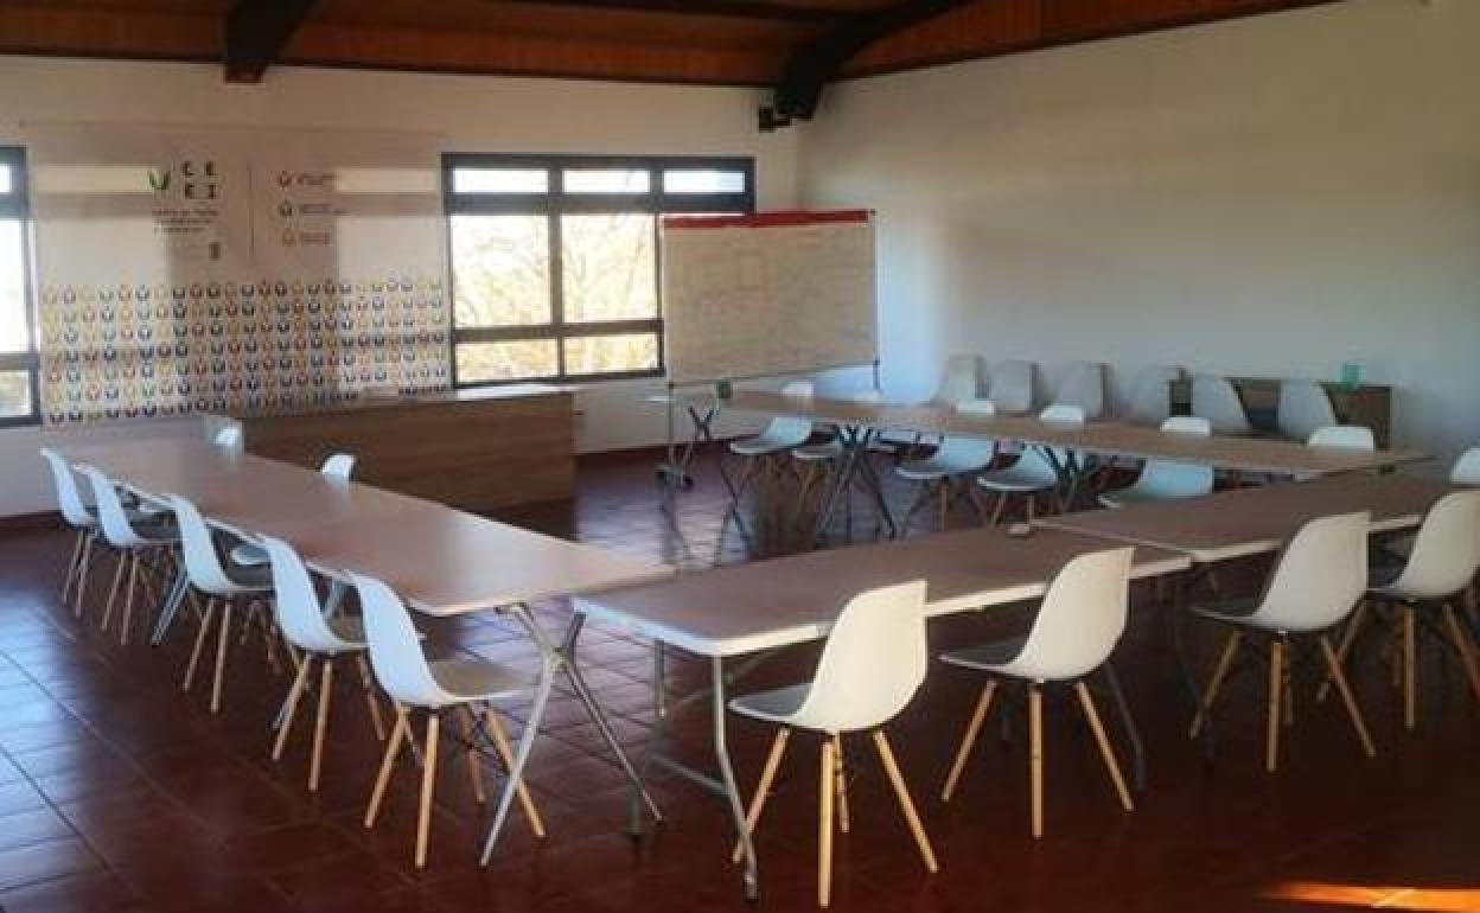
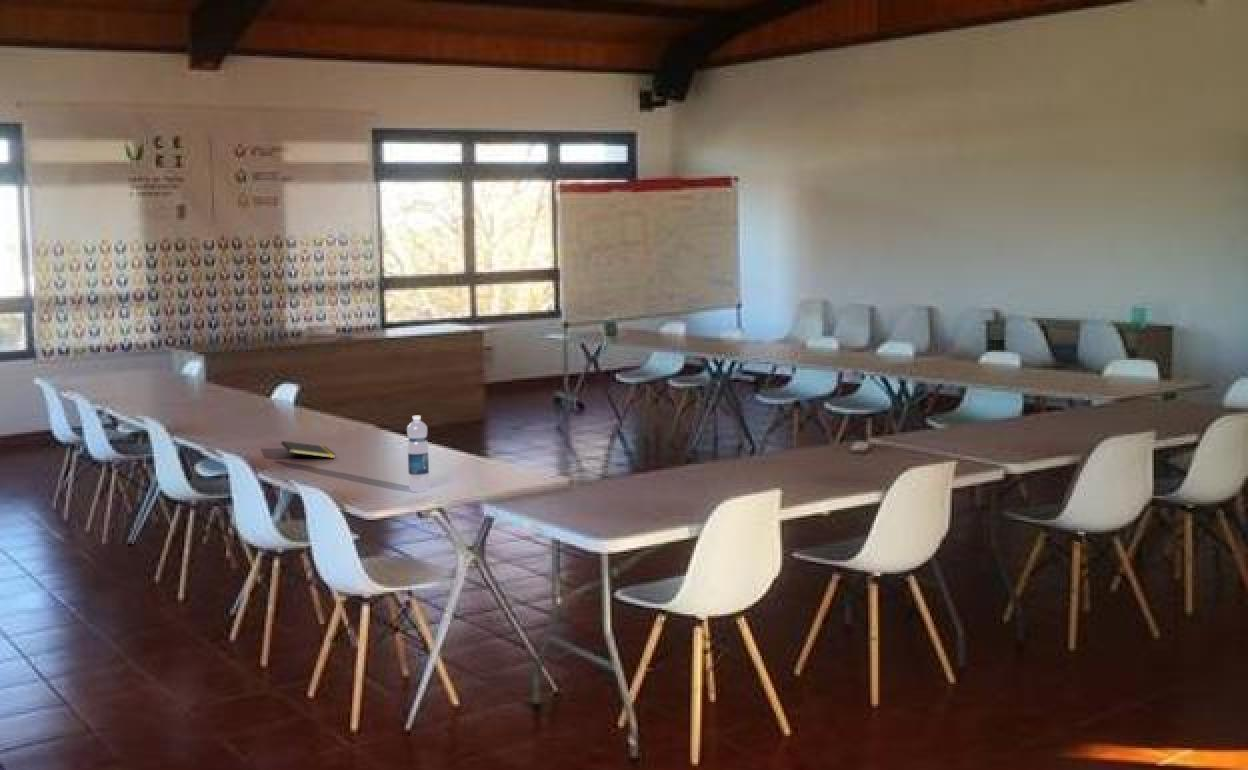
+ water bottle [406,415,431,493]
+ notepad [280,440,337,463]
